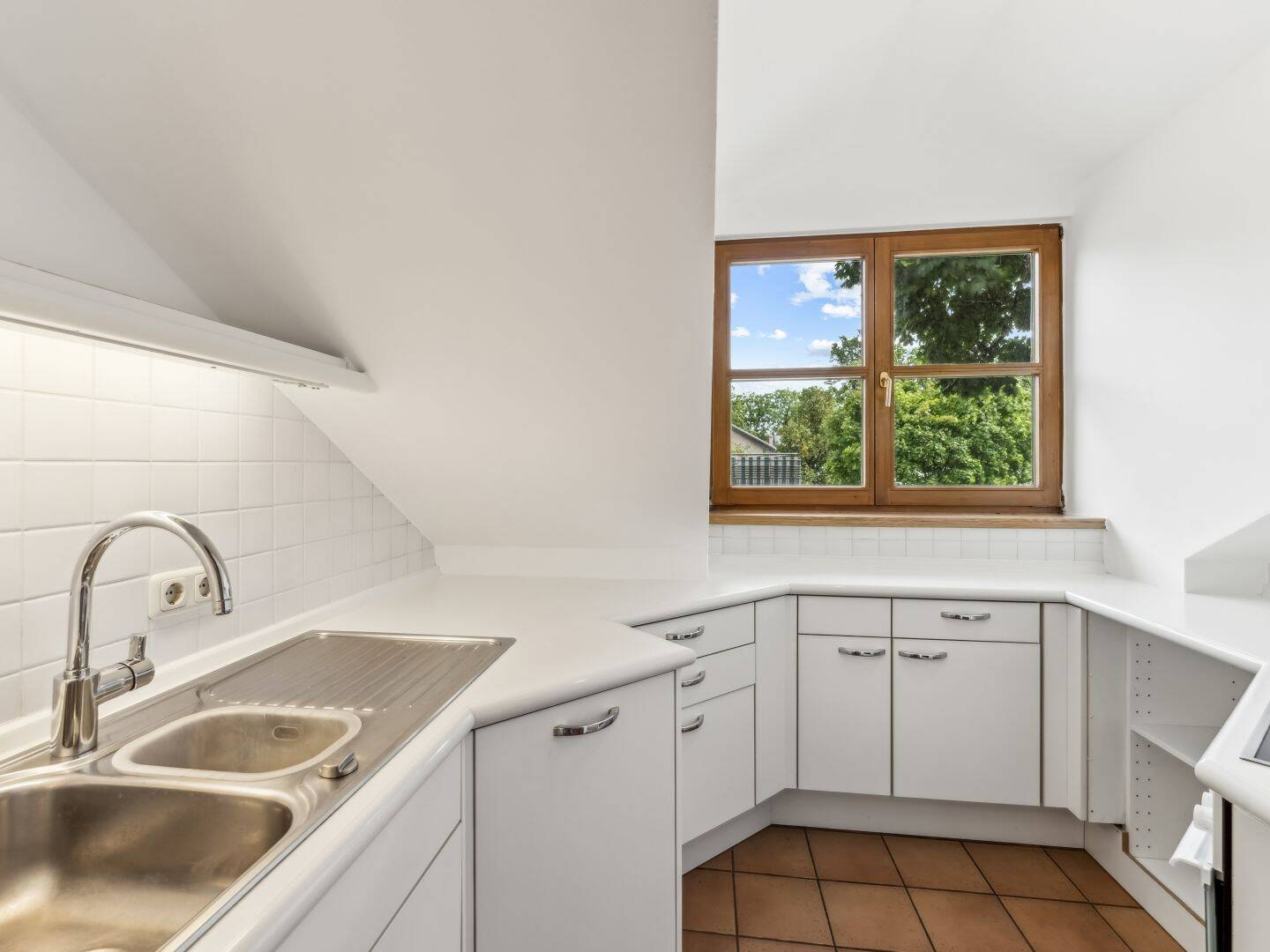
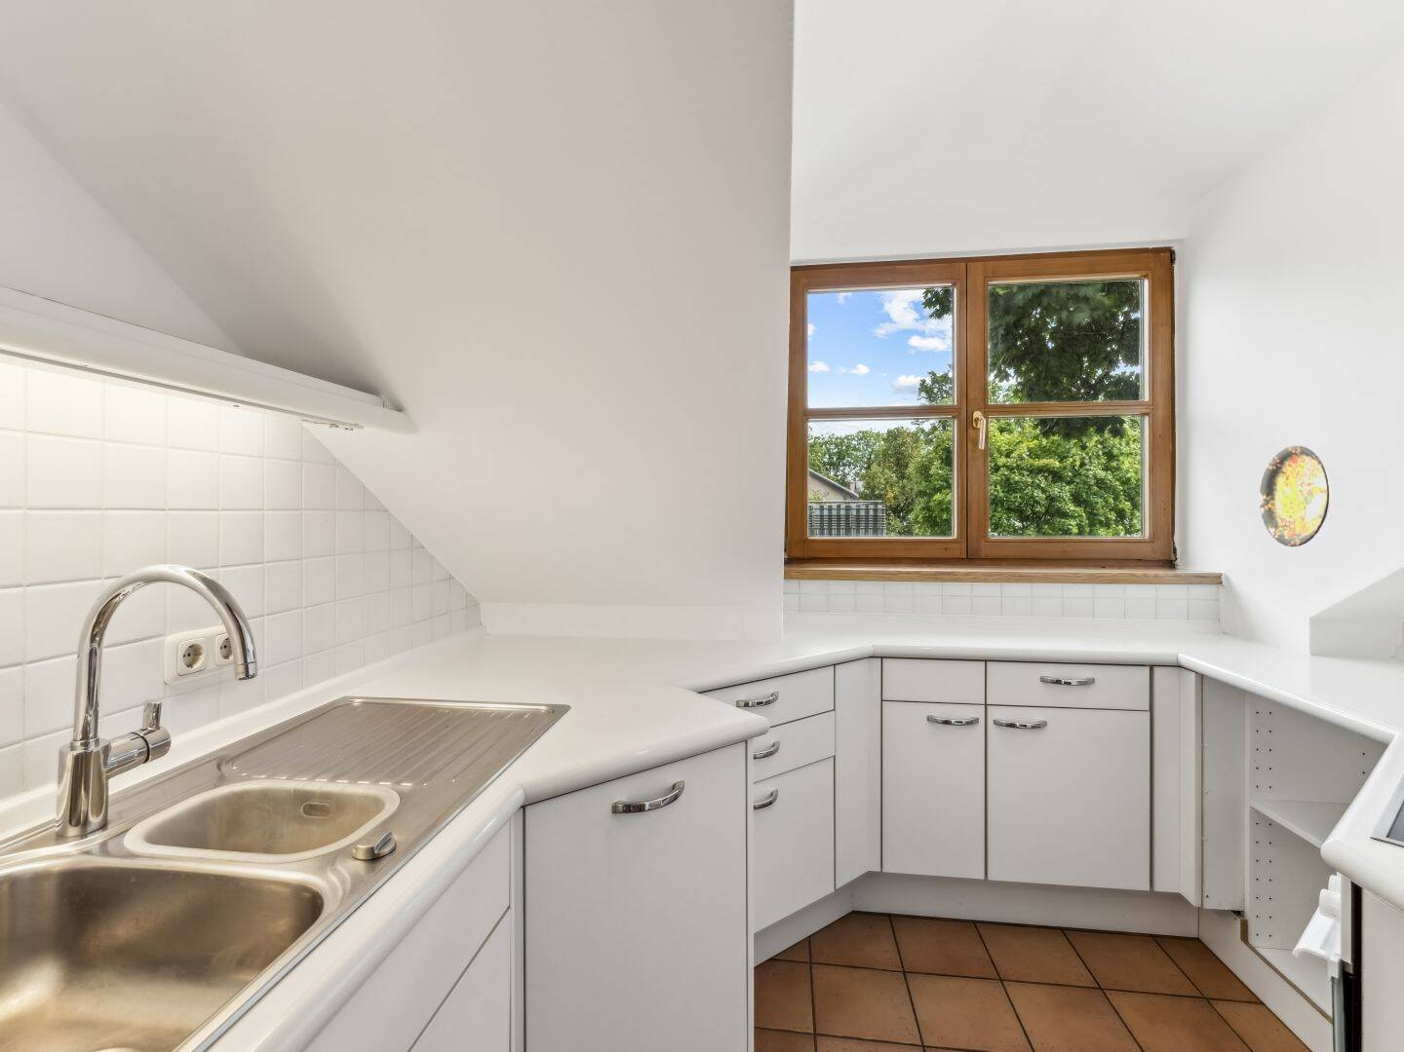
+ decorative plate [1259,445,1332,547]
